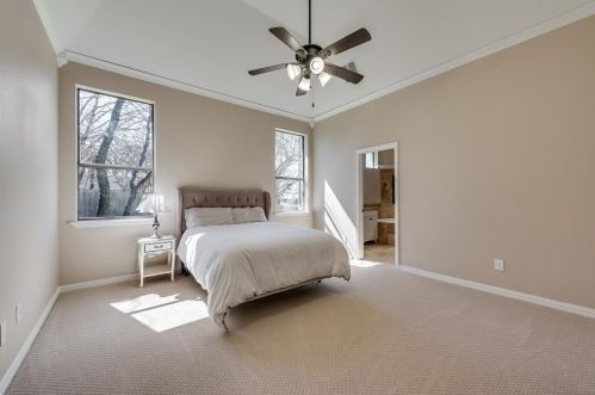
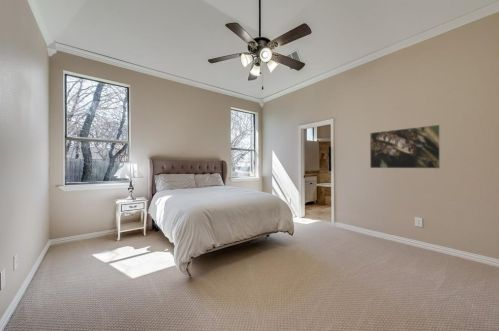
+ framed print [369,124,441,170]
